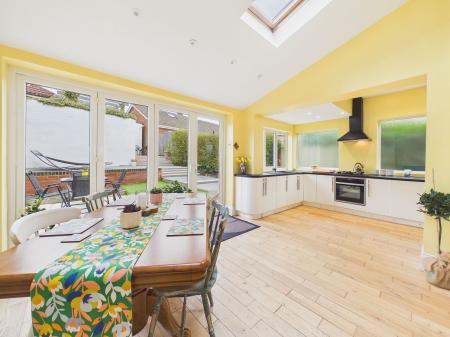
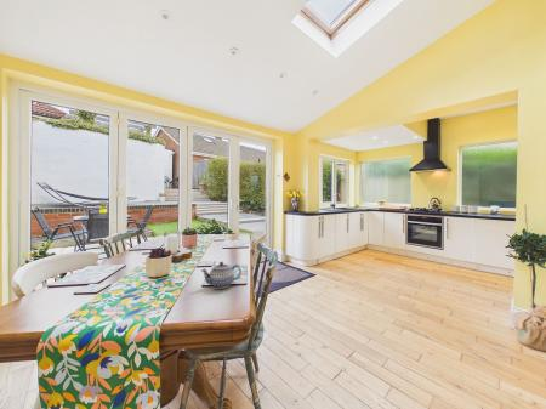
+ teapot [200,261,243,290]
